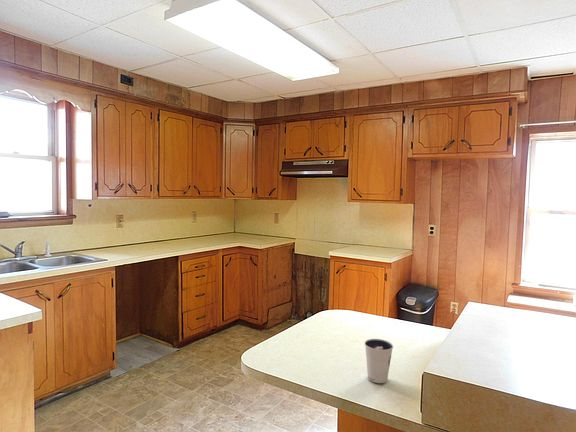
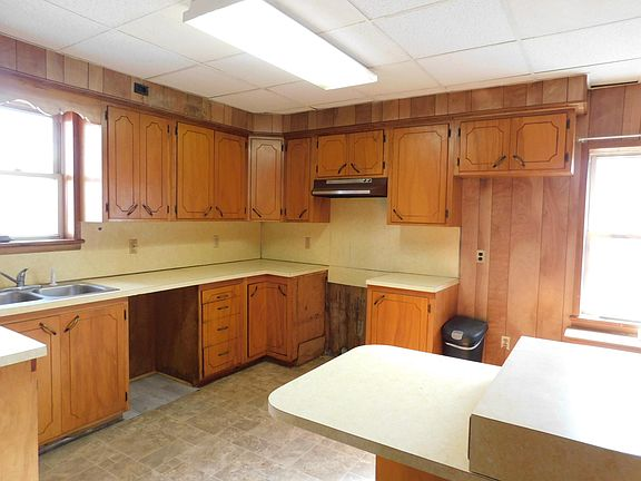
- dixie cup [364,338,394,384]
